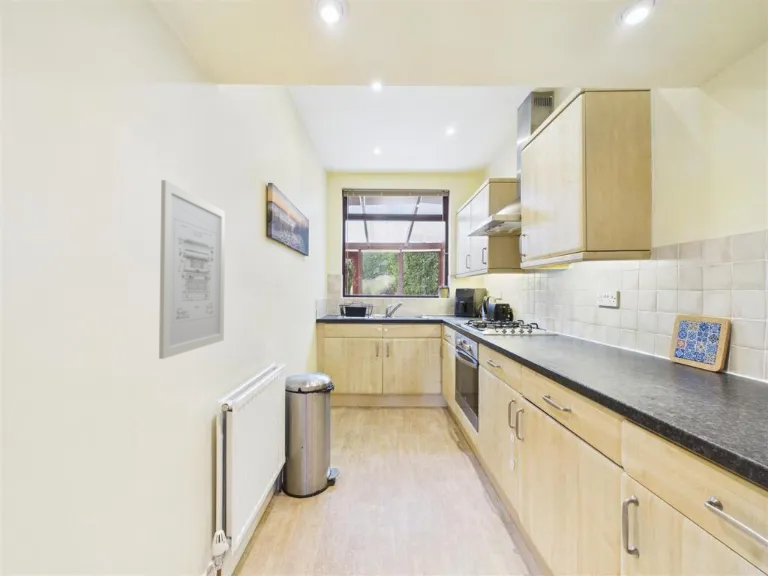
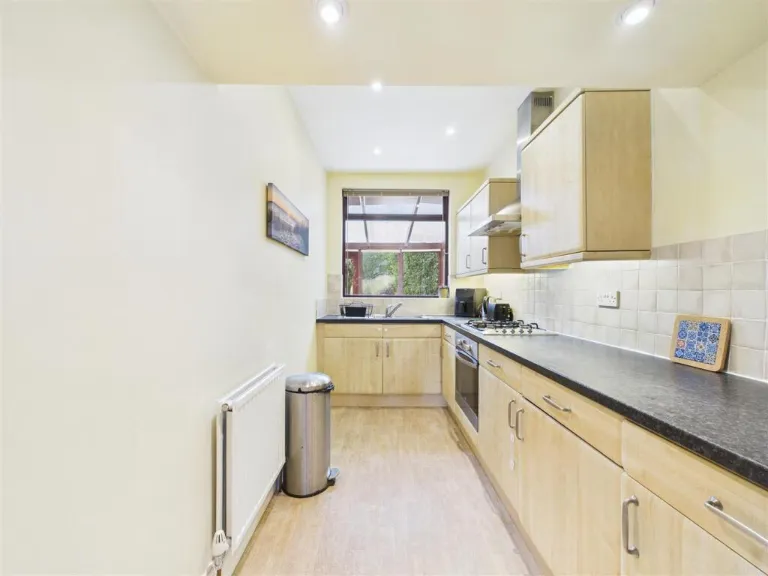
- wall art [158,179,226,360]
